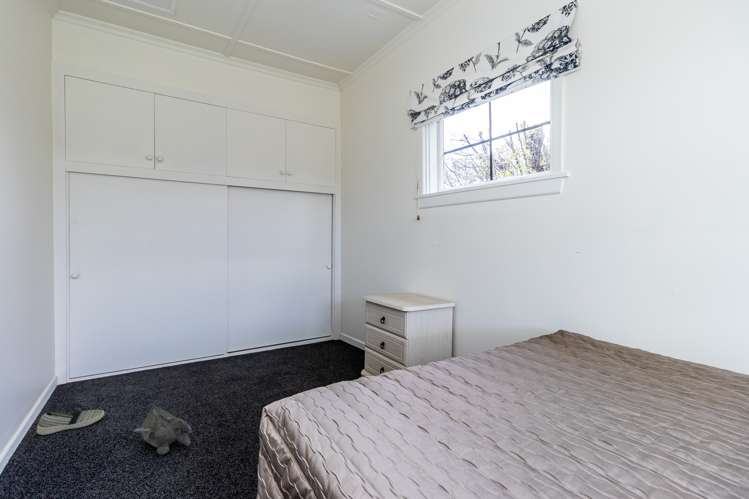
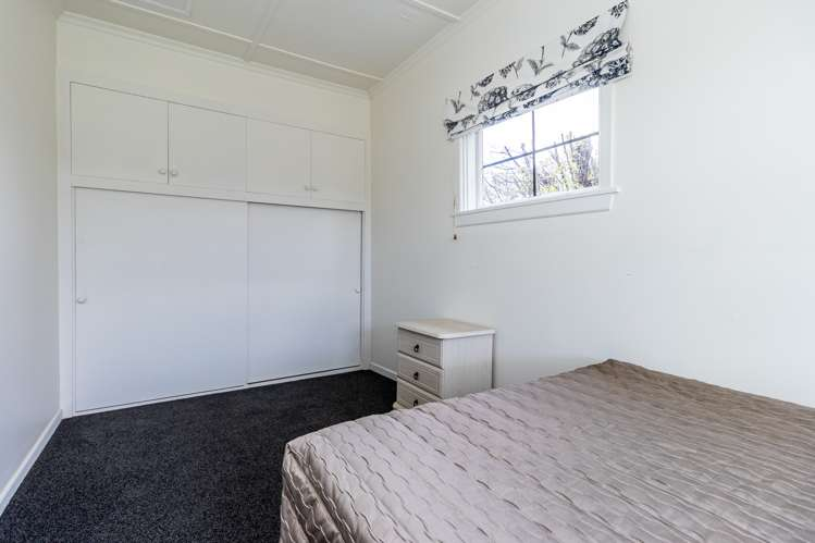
- plush toy [133,404,193,456]
- shoe [36,409,105,436]
